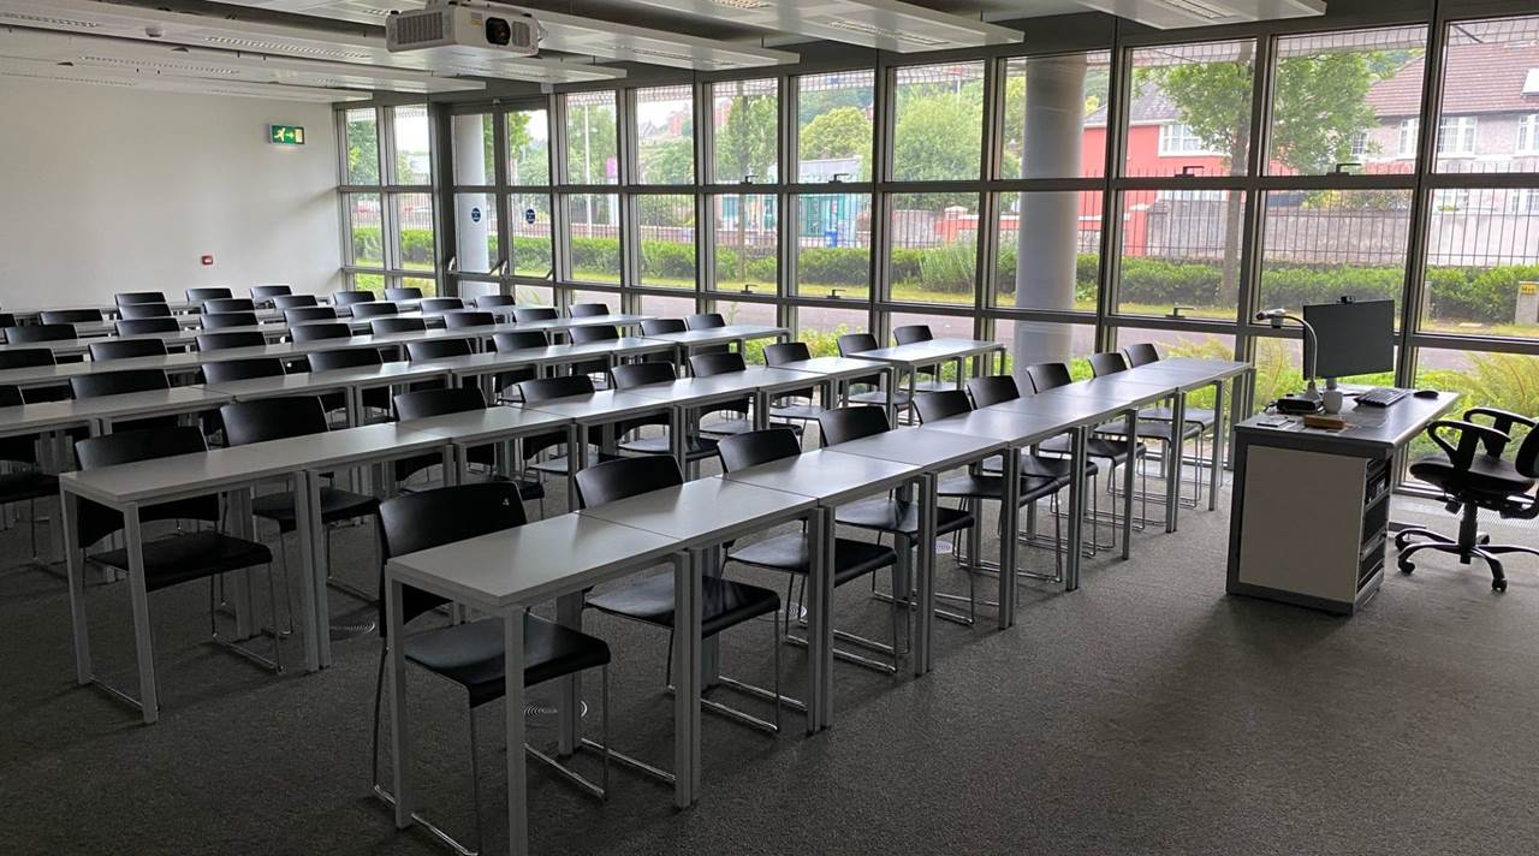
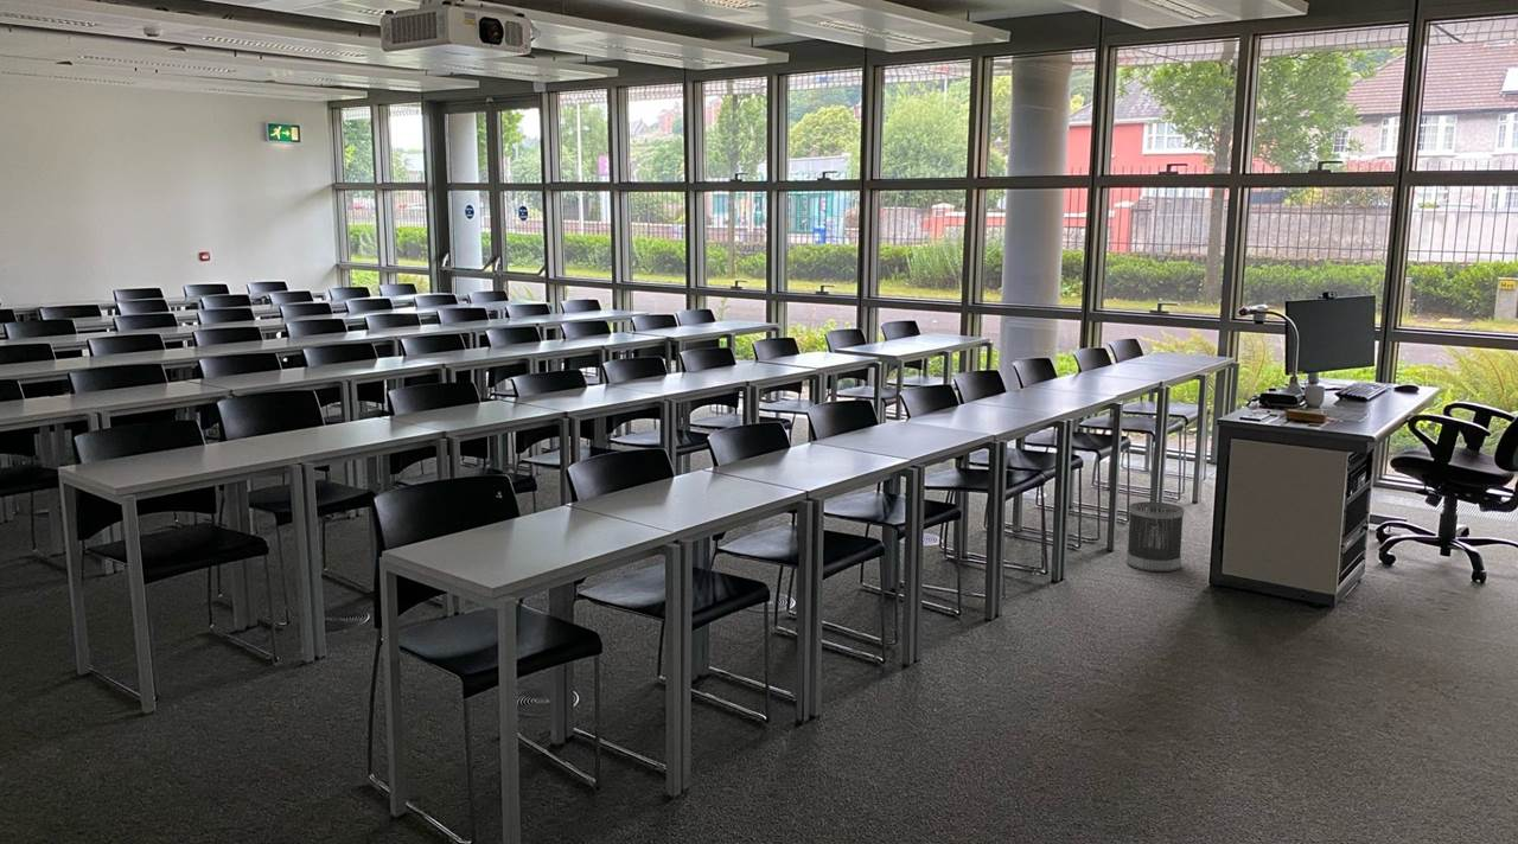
+ wastebasket [1125,500,1185,573]
